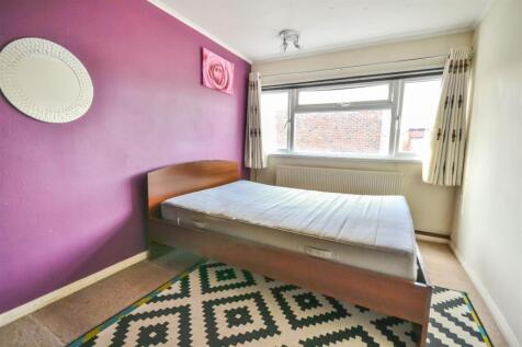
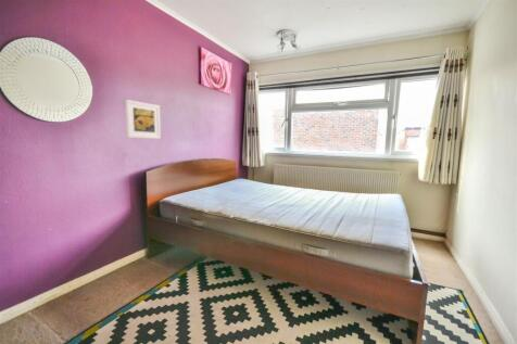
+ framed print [125,99,162,140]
